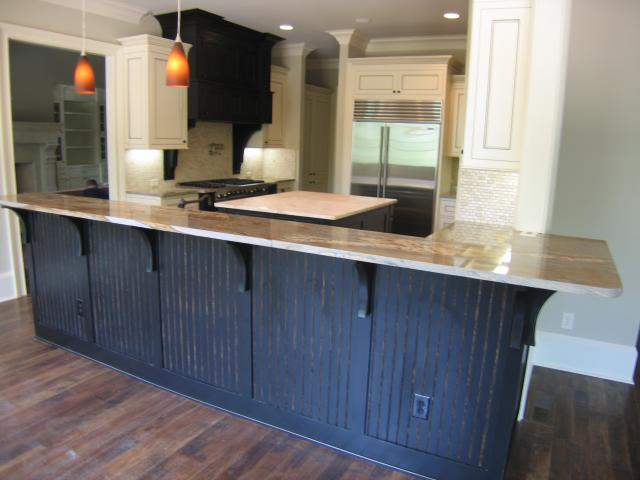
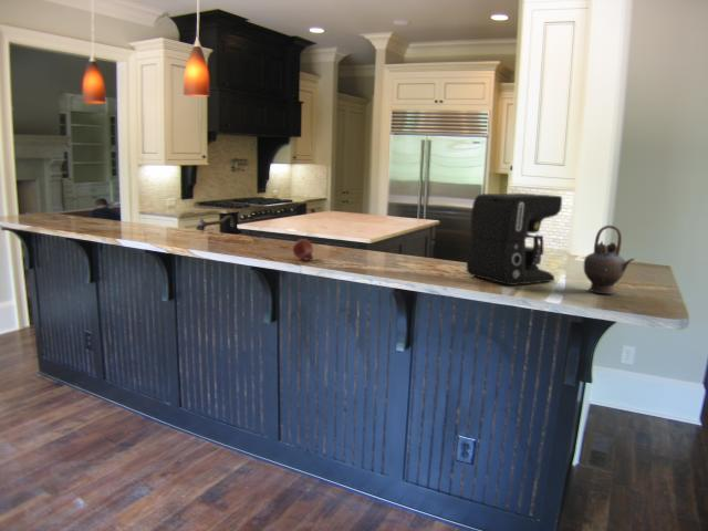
+ fruit [292,238,314,261]
+ teapot [583,225,636,295]
+ coffee maker [466,192,563,287]
